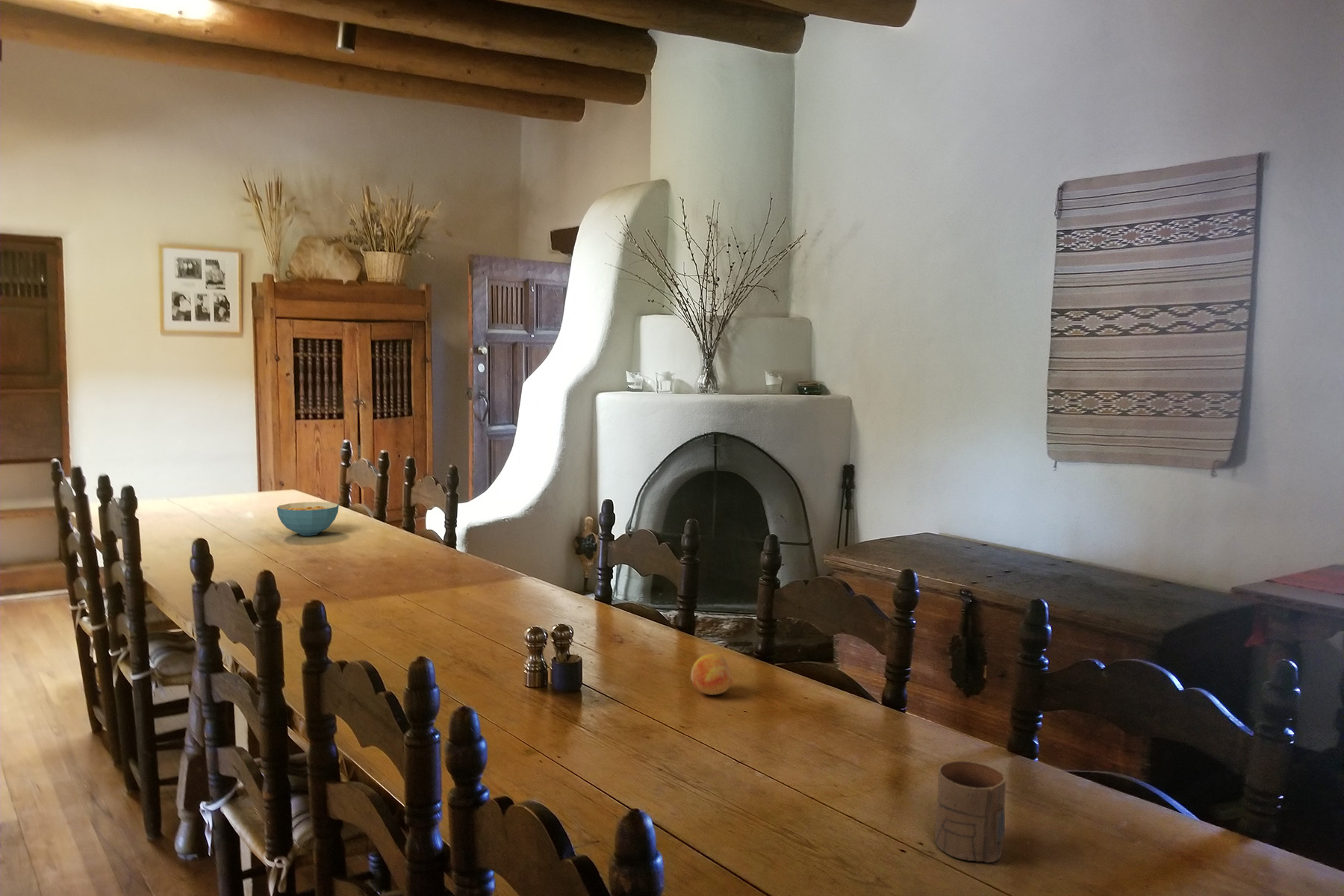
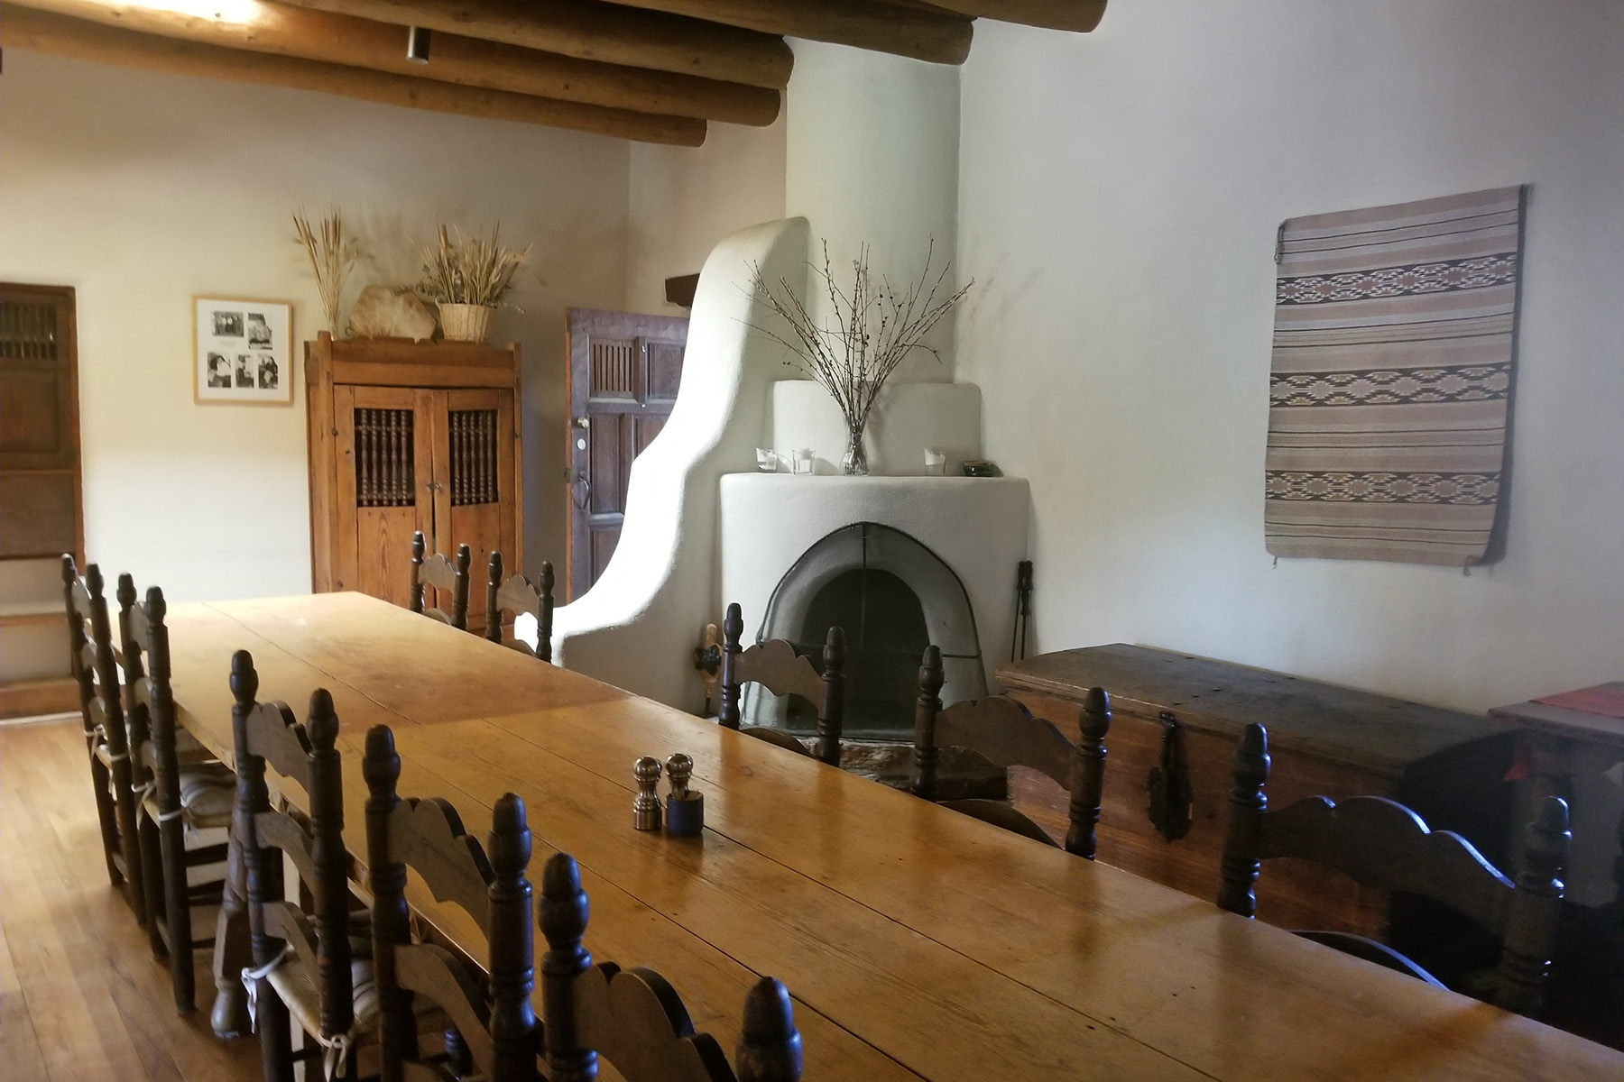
- cereal bowl [276,501,340,536]
- cup [934,760,1007,864]
- fruit [690,652,733,696]
